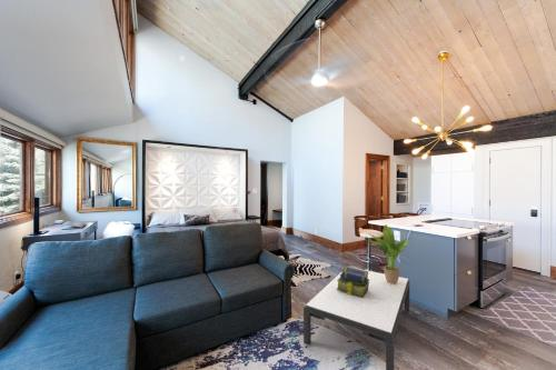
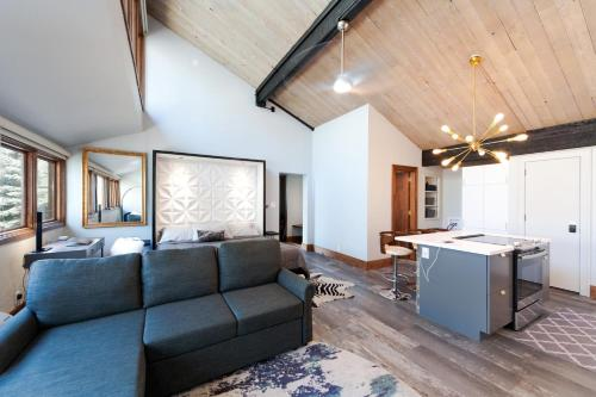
- stack of books [337,264,369,298]
- potted plant [368,223,410,283]
- coffee table [302,267,410,370]
